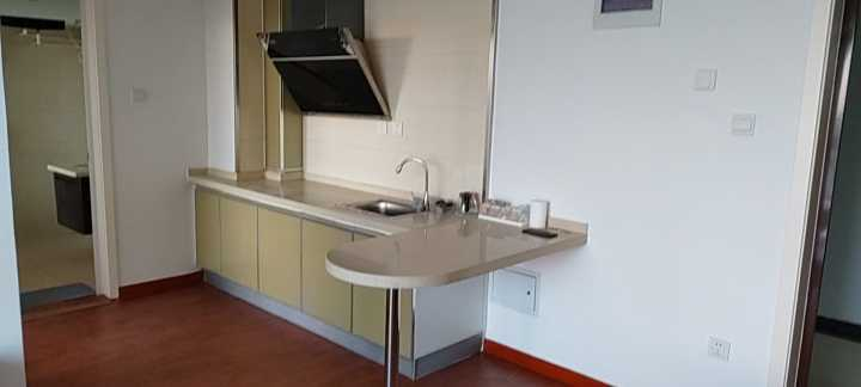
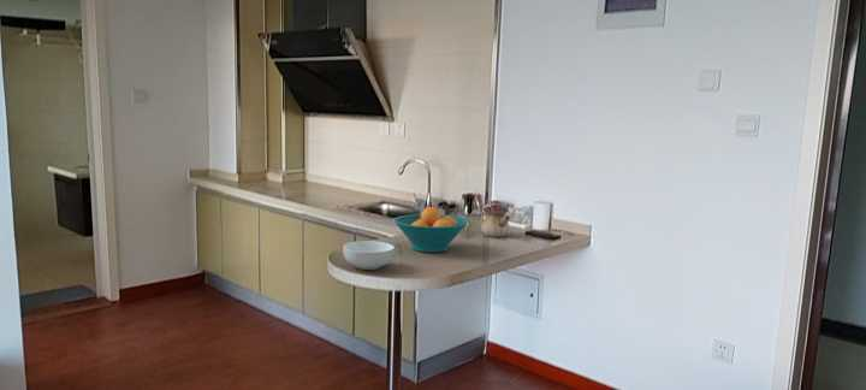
+ teapot [480,200,511,238]
+ cereal bowl [342,240,396,271]
+ fruit bowl [393,206,469,254]
